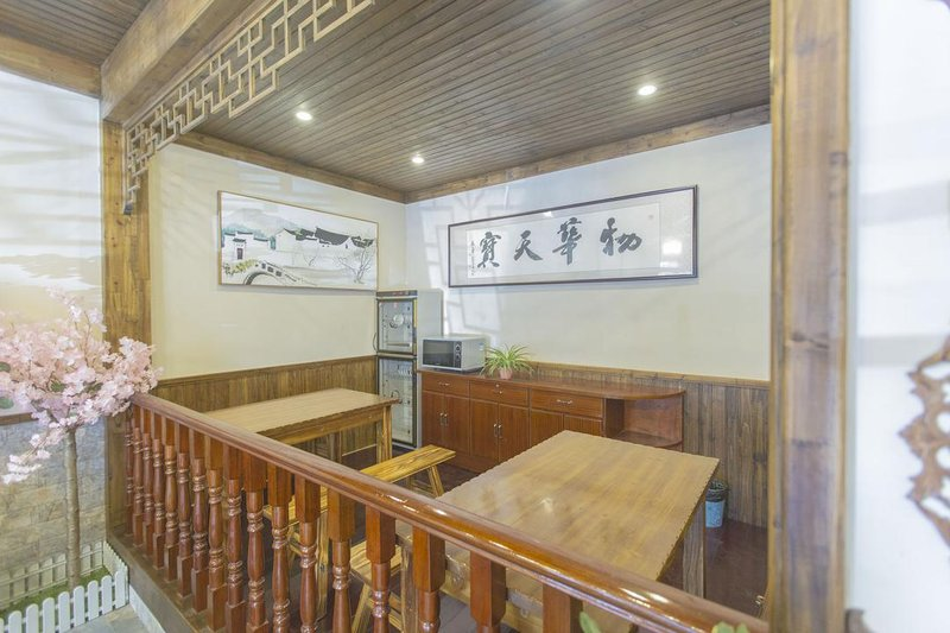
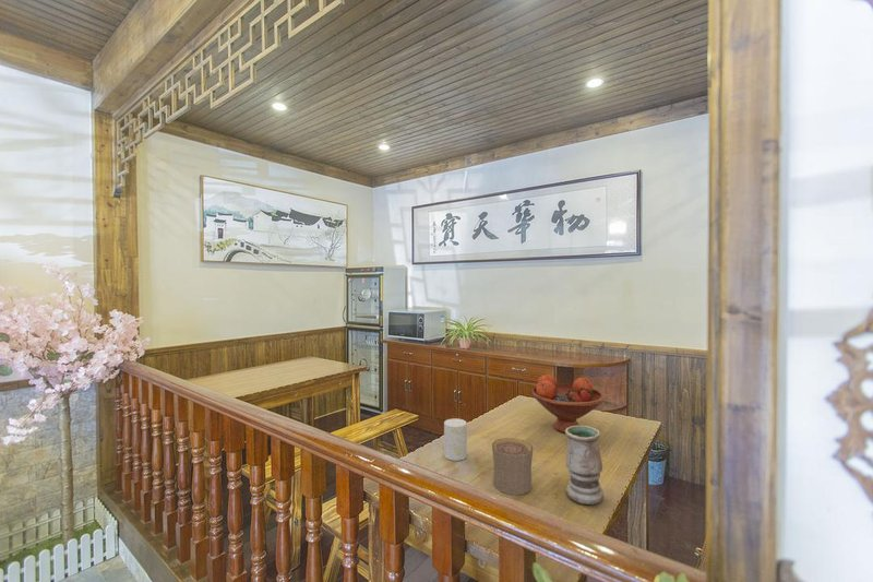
+ cup [443,417,468,462]
+ fruit bowl [530,373,606,433]
+ vase [564,425,605,507]
+ cup [491,437,534,496]
